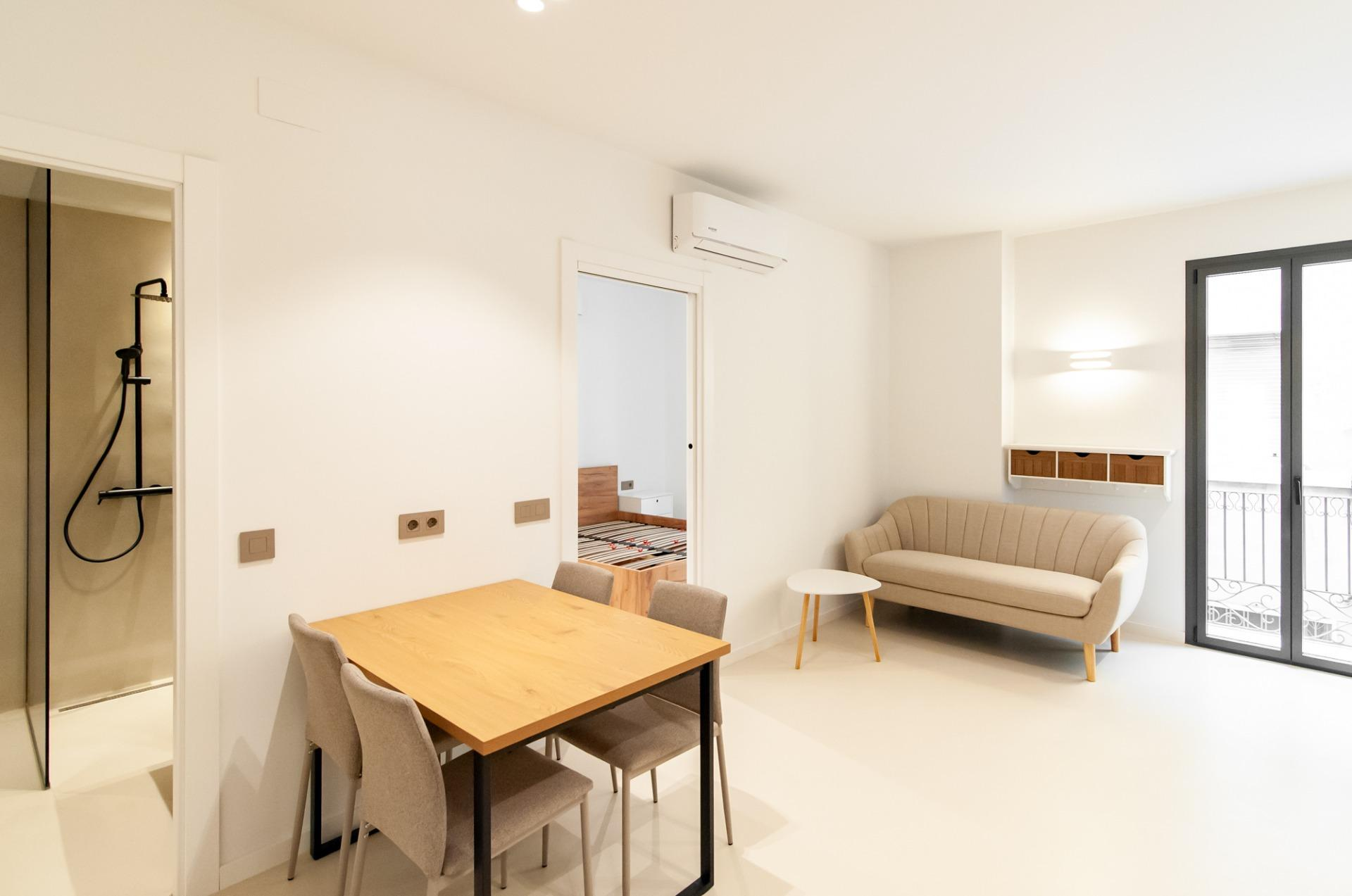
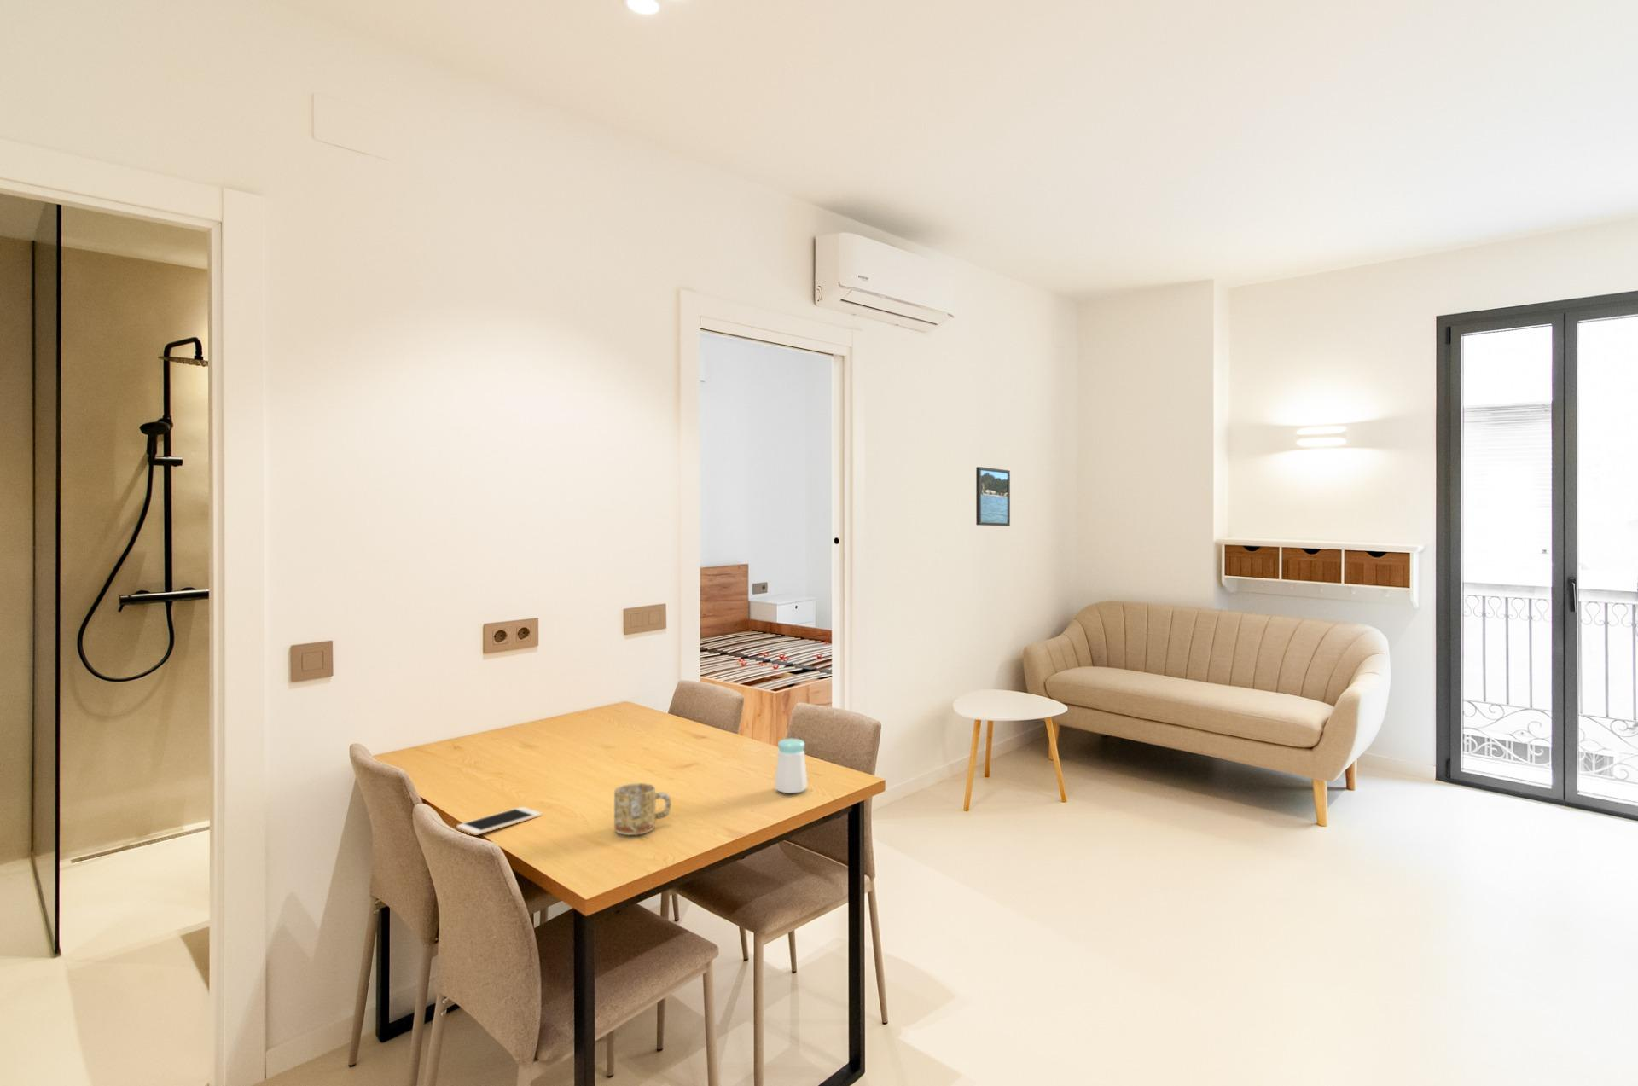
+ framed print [975,465,1010,527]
+ salt shaker [774,738,808,794]
+ cell phone [456,806,543,836]
+ mug [613,782,671,836]
